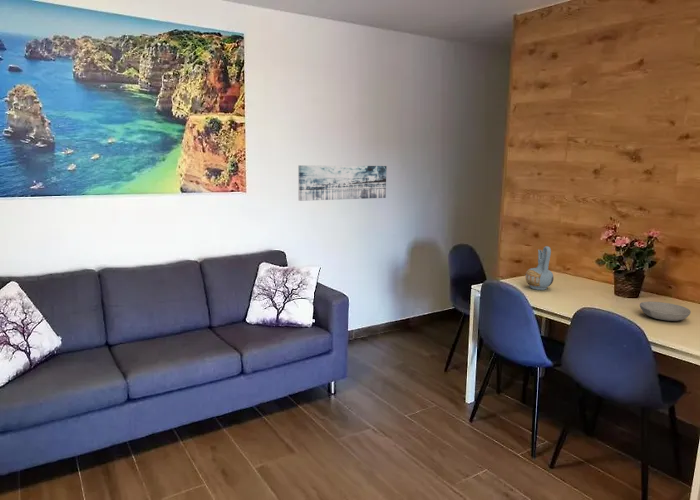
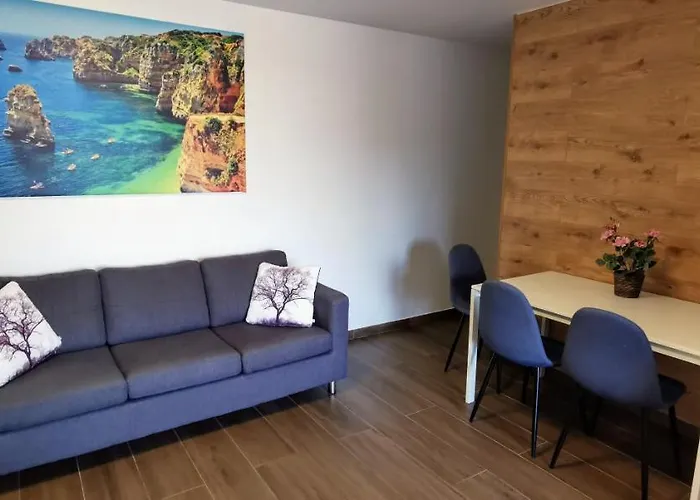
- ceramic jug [524,245,555,291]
- wall art [297,164,388,202]
- bowl [639,301,692,322]
